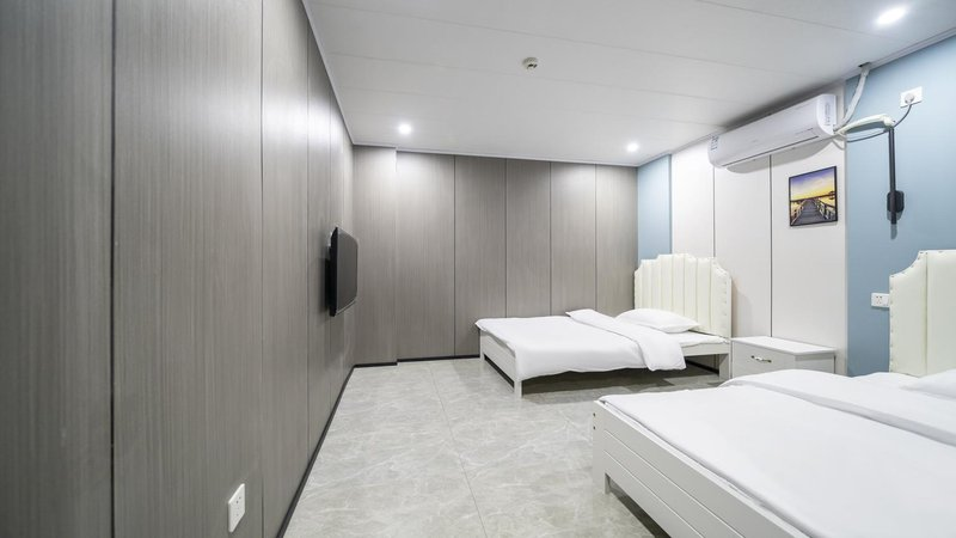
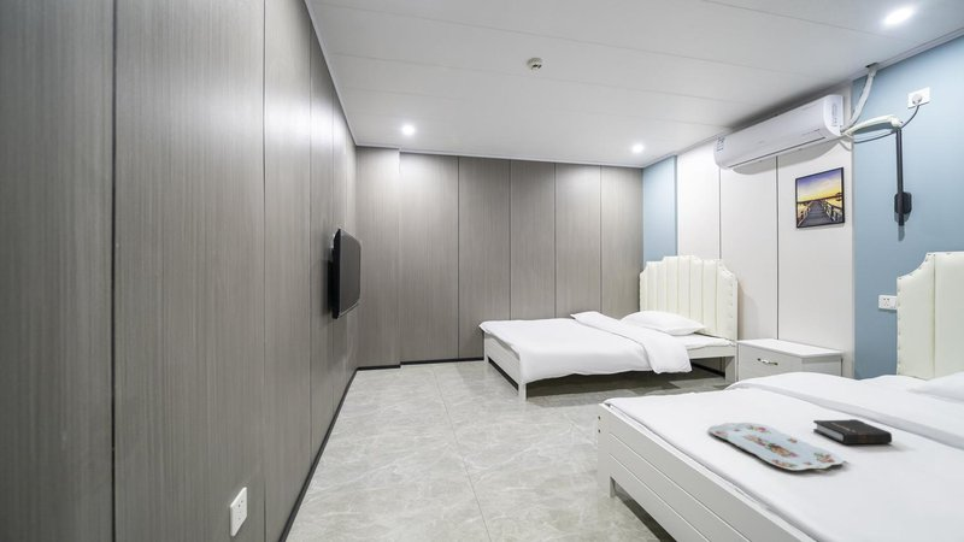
+ serving tray [707,422,845,472]
+ hardback book [812,418,893,446]
